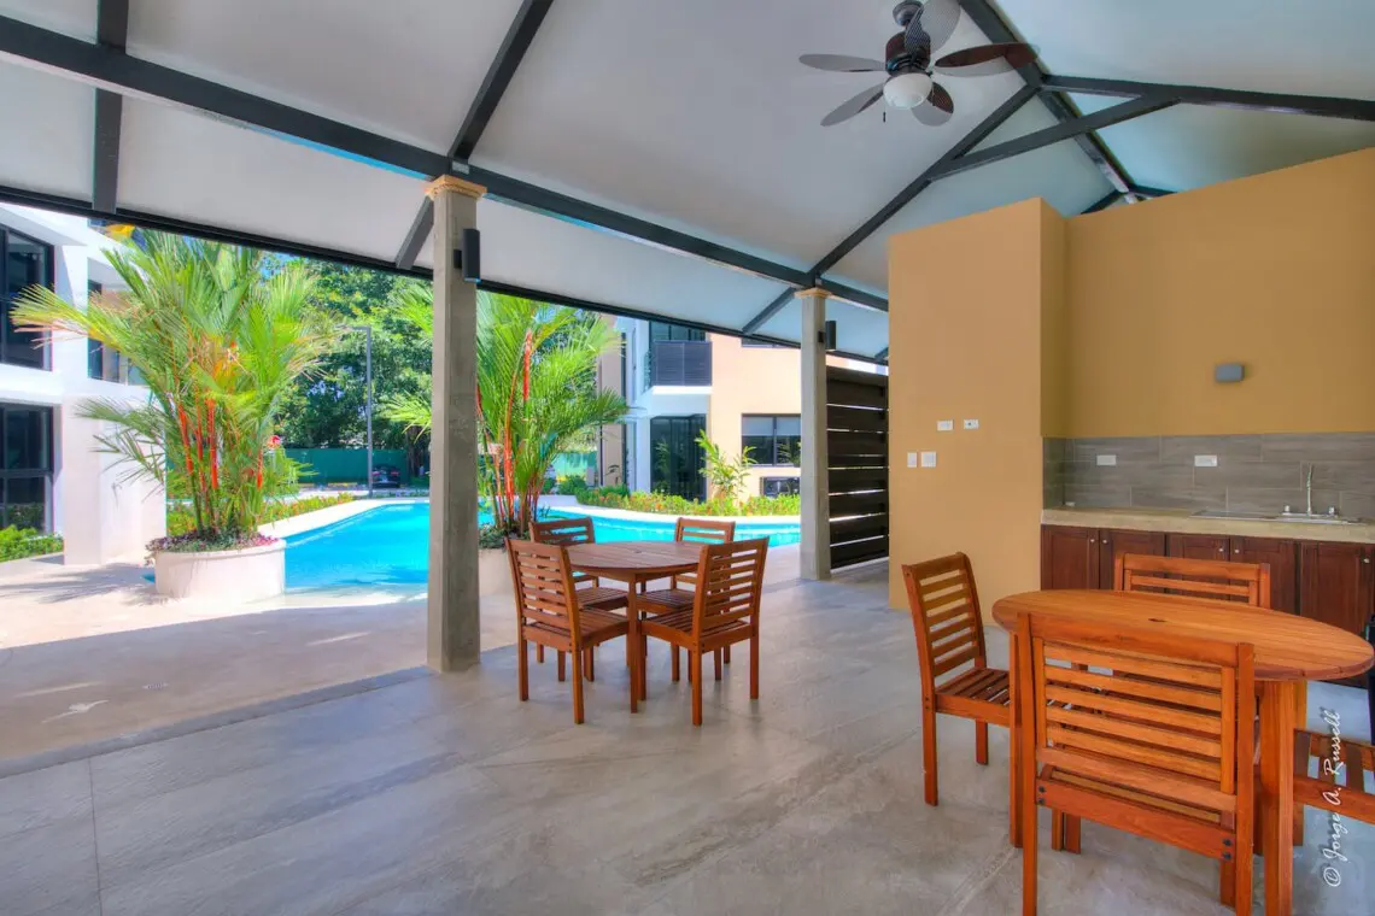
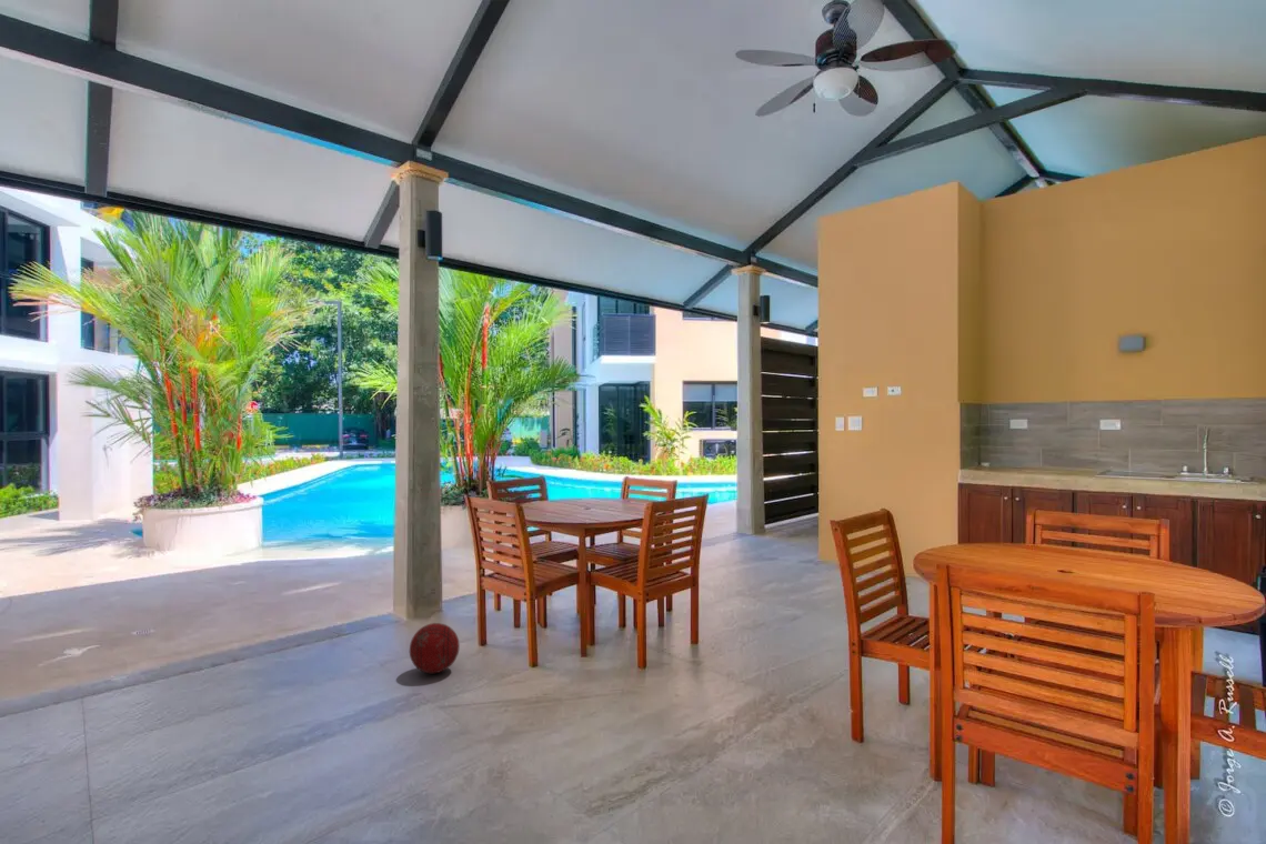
+ ball [409,622,461,674]
